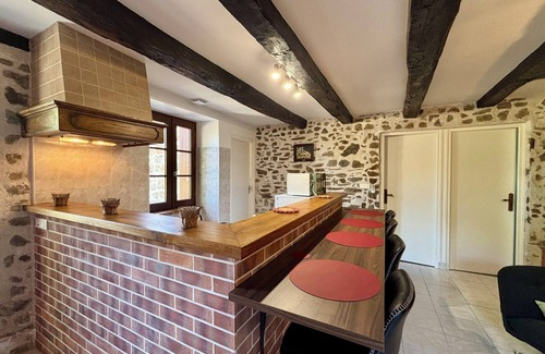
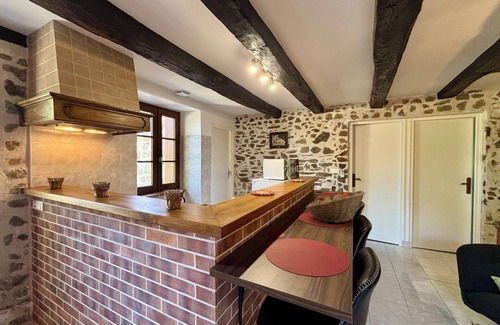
+ fruit basket [305,190,366,224]
